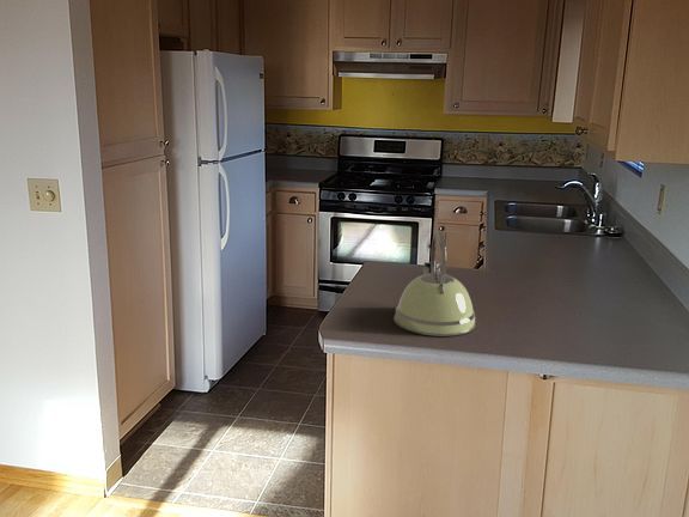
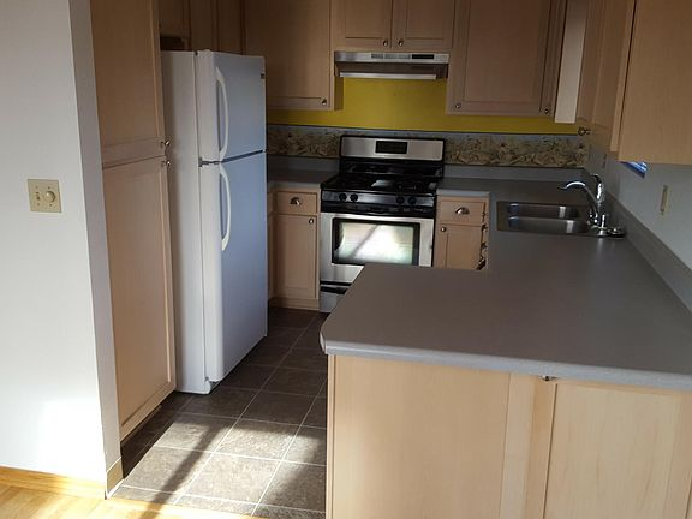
- kettle [392,230,477,337]
